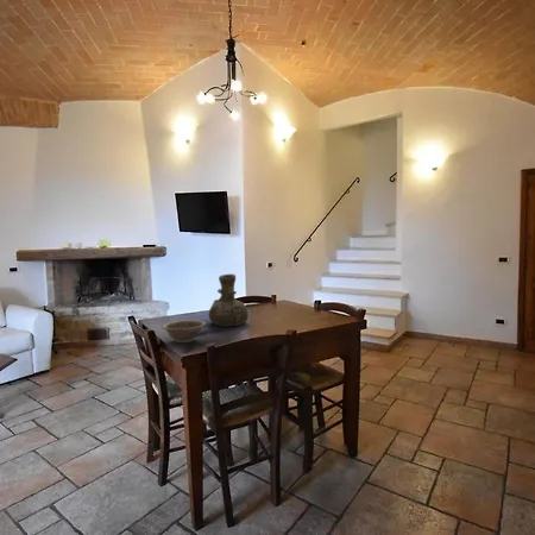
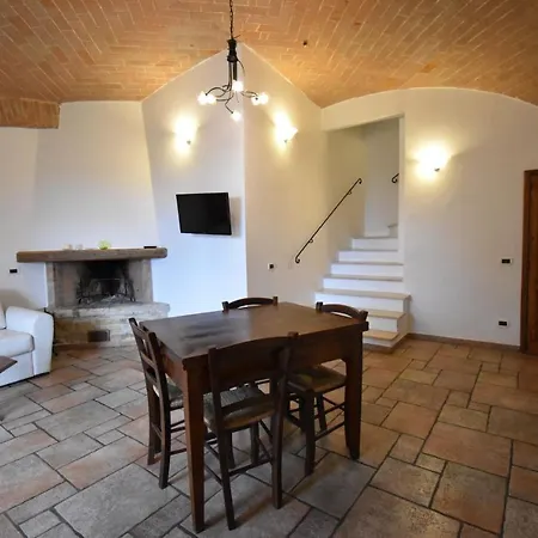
- decorative bowl [162,319,207,344]
- vase [208,273,250,328]
